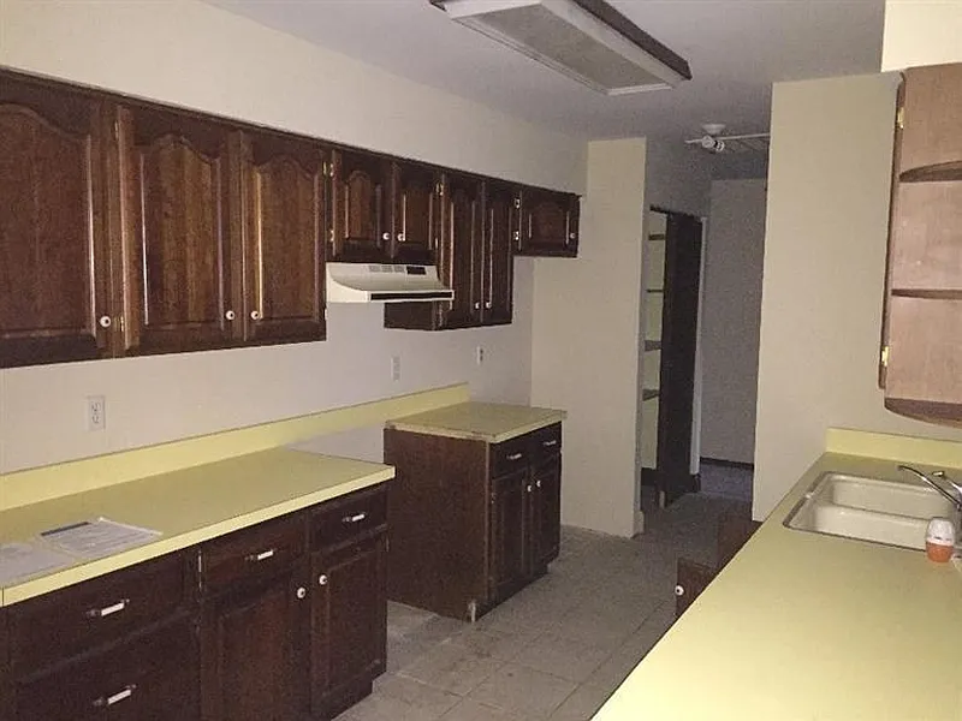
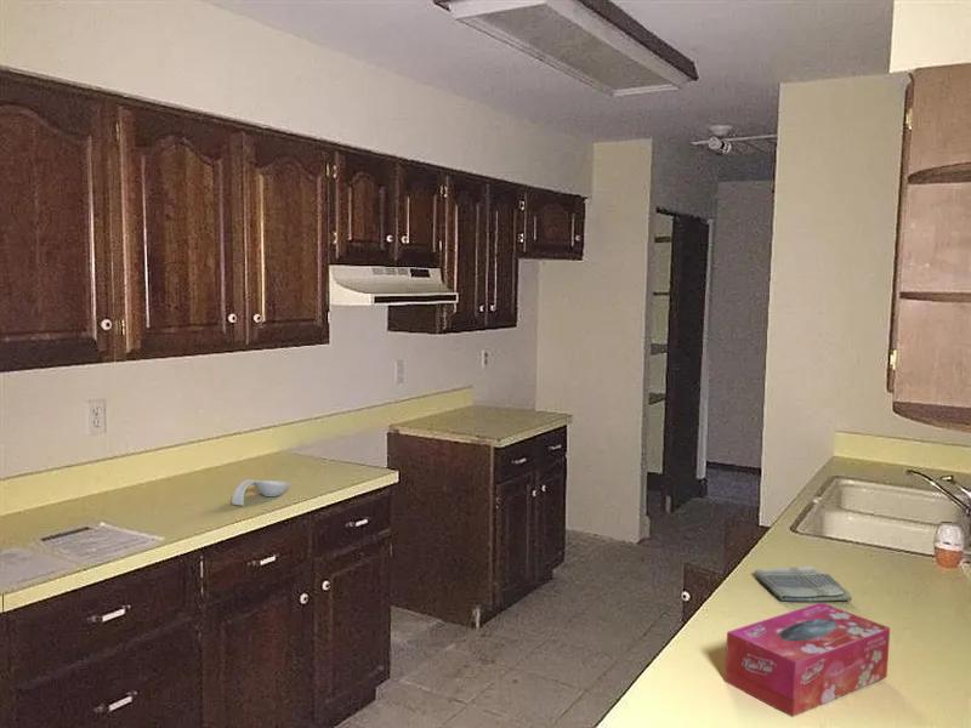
+ dish towel [753,564,853,603]
+ spoon rest [231,478,291,507]
+ tissue box [723,602,891,718]
